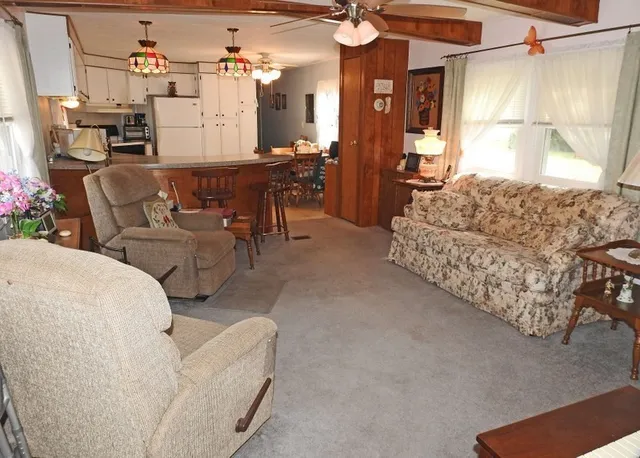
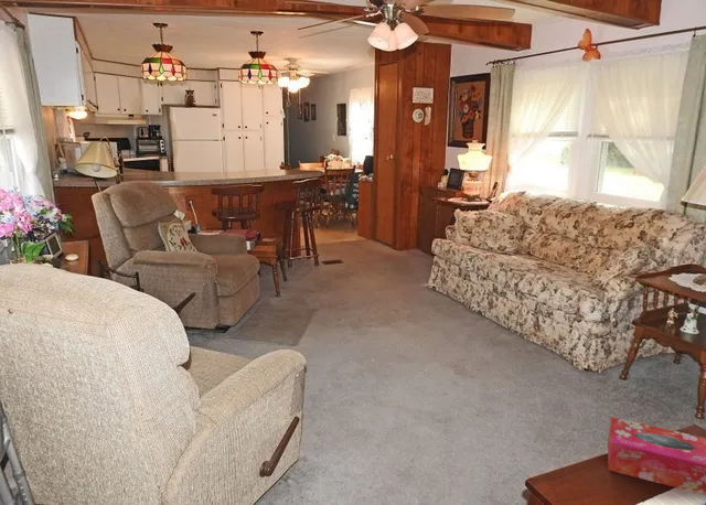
+ tissue box [607,416,706,496]
